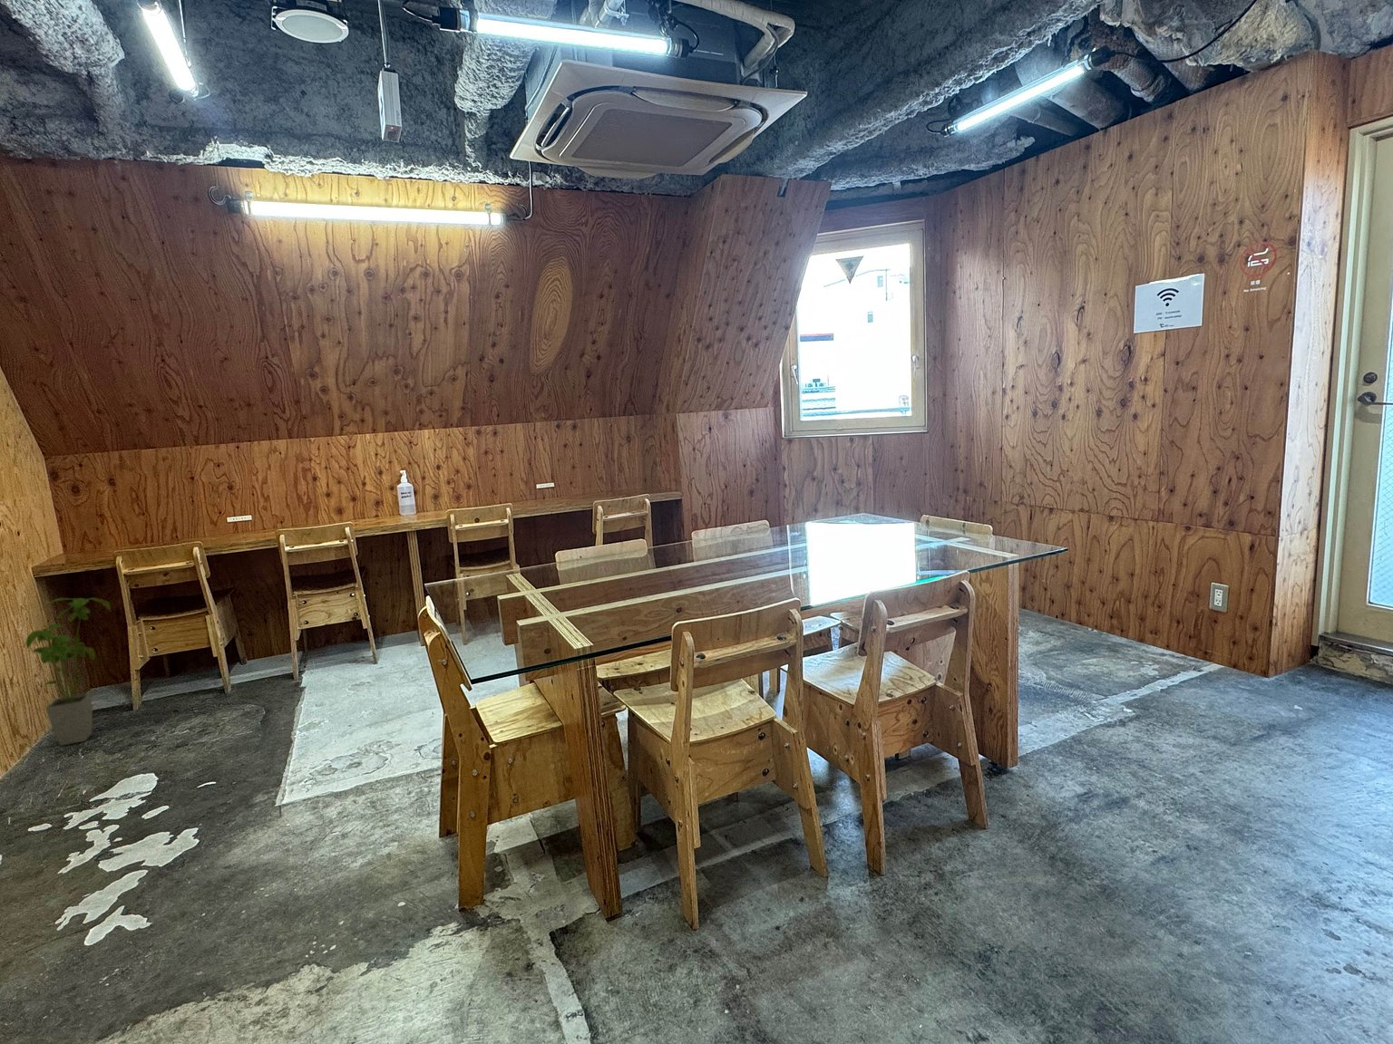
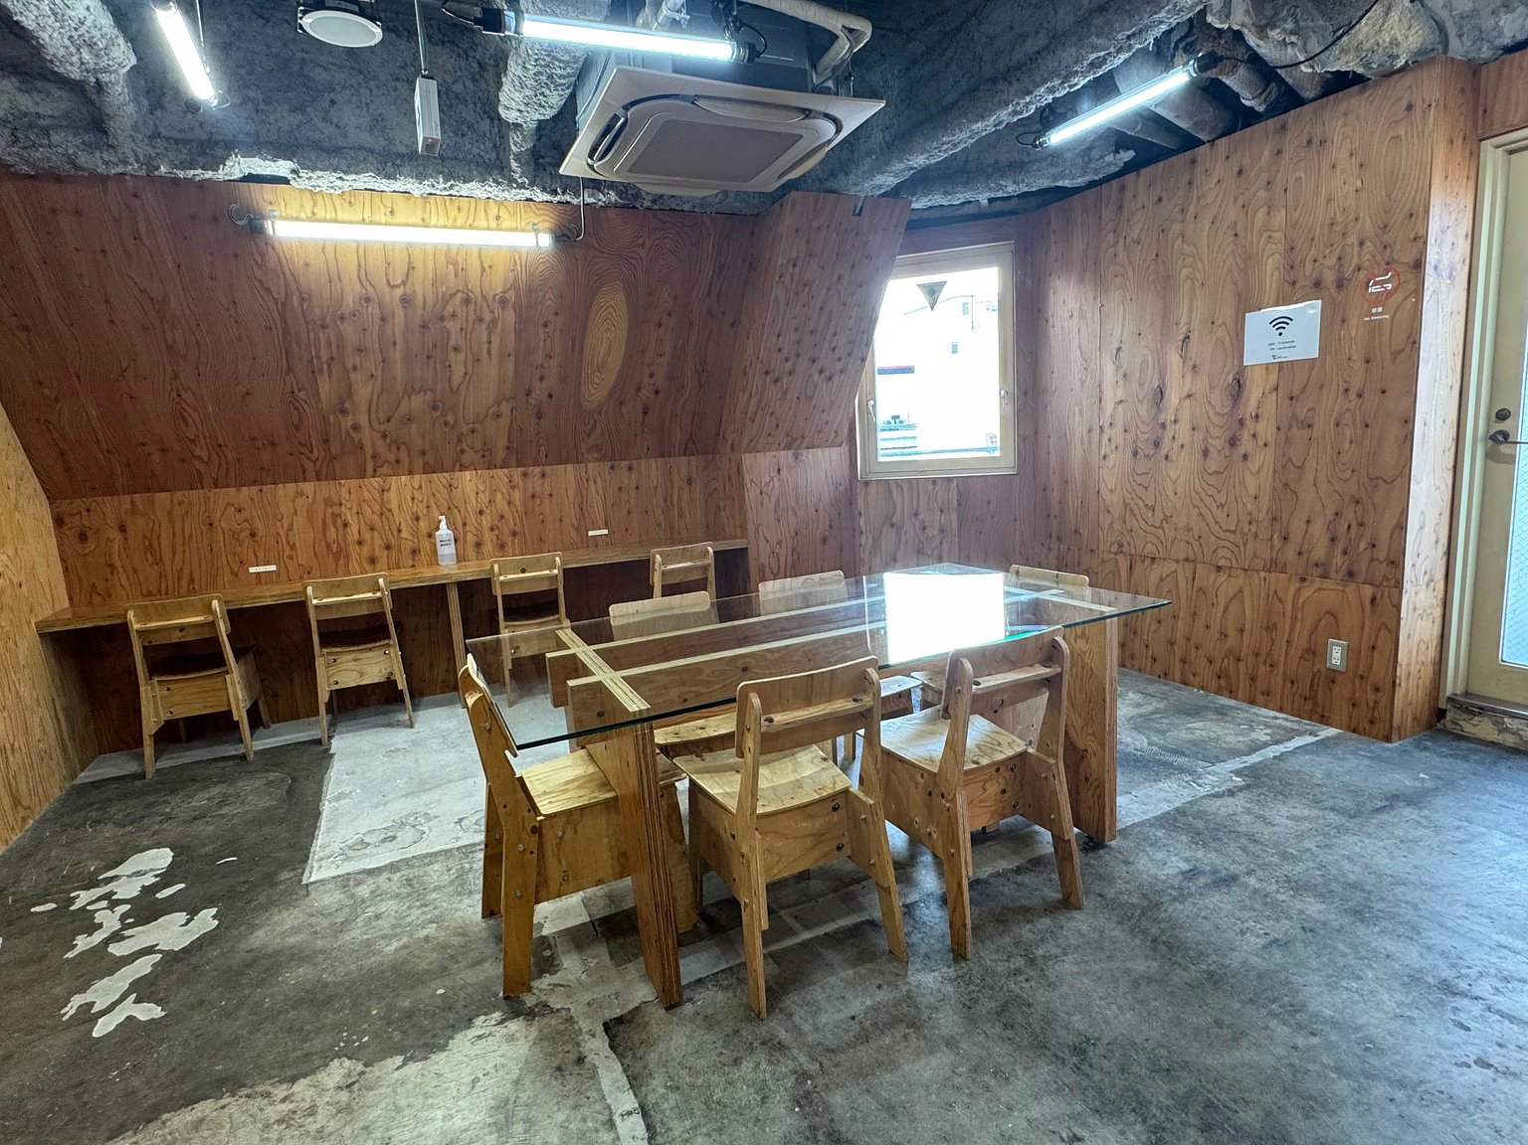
- house plant [25,598,112,747]
